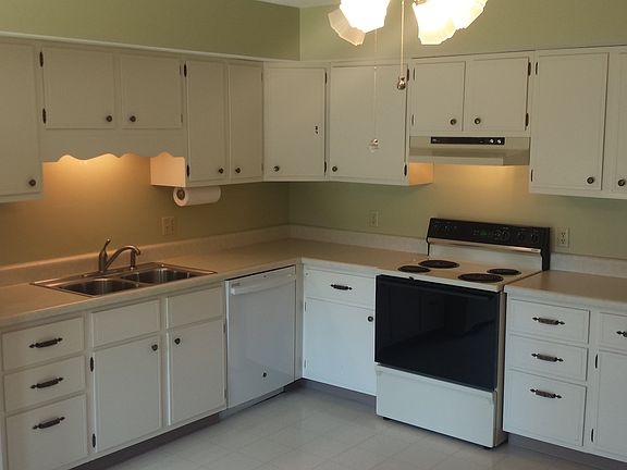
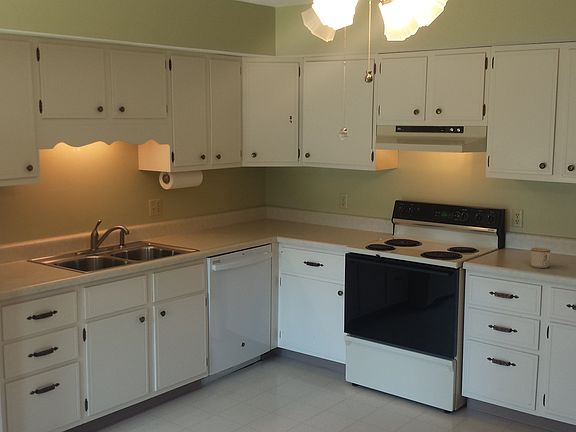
+ mug [530,247,551,269]
